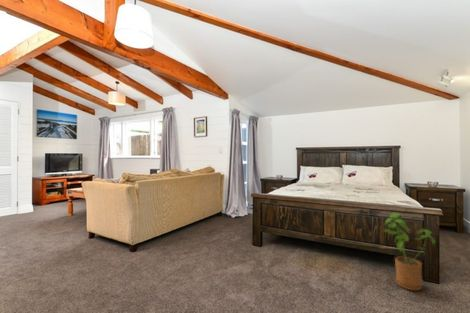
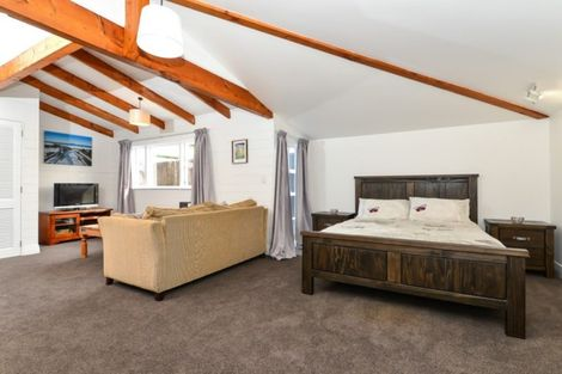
- house plant [382,212,436,292]
